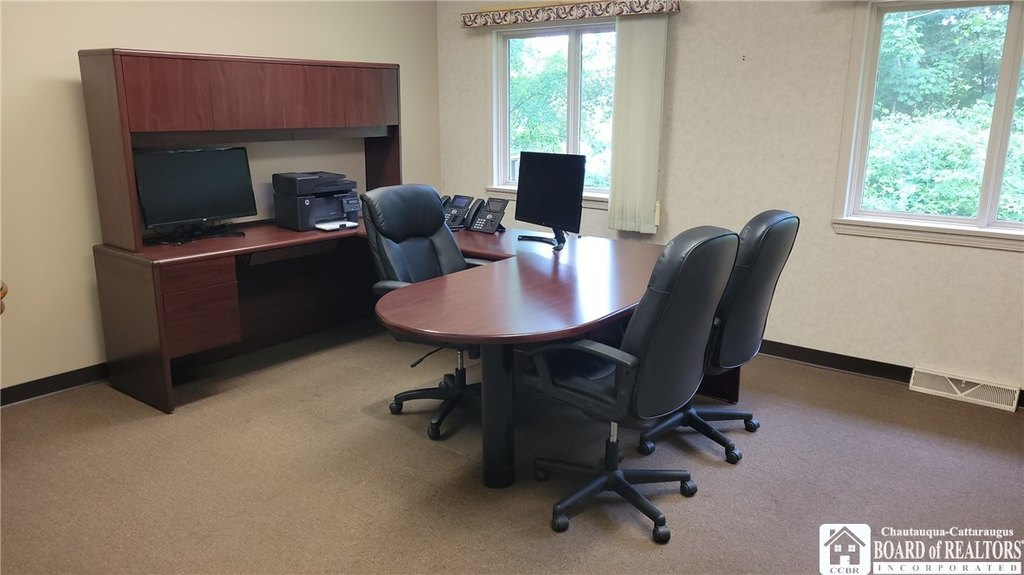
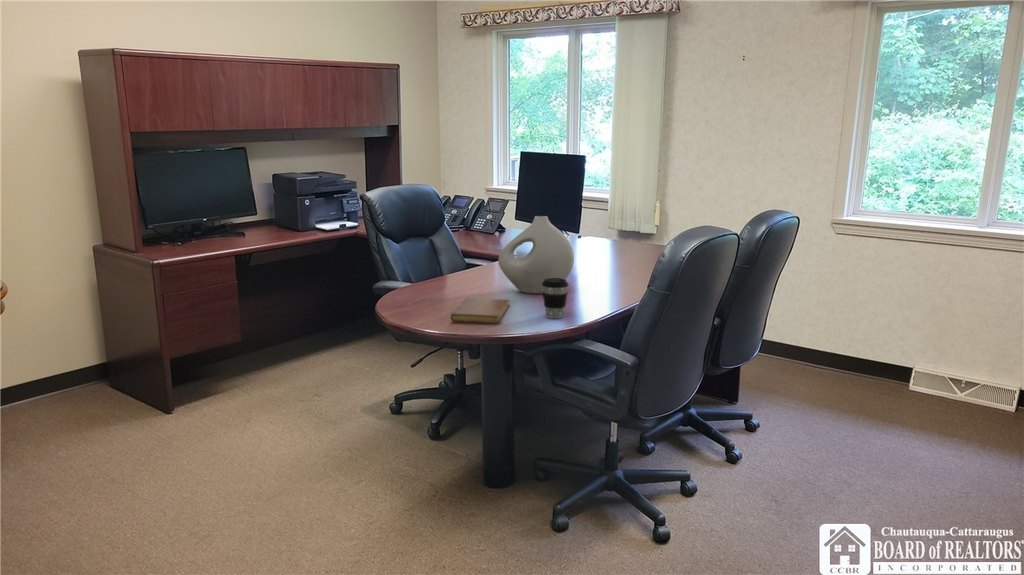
+ coffee cup [542,278,569,320]
+ vase [497,215,575,294]
+ notebook [450,297,511,324]
